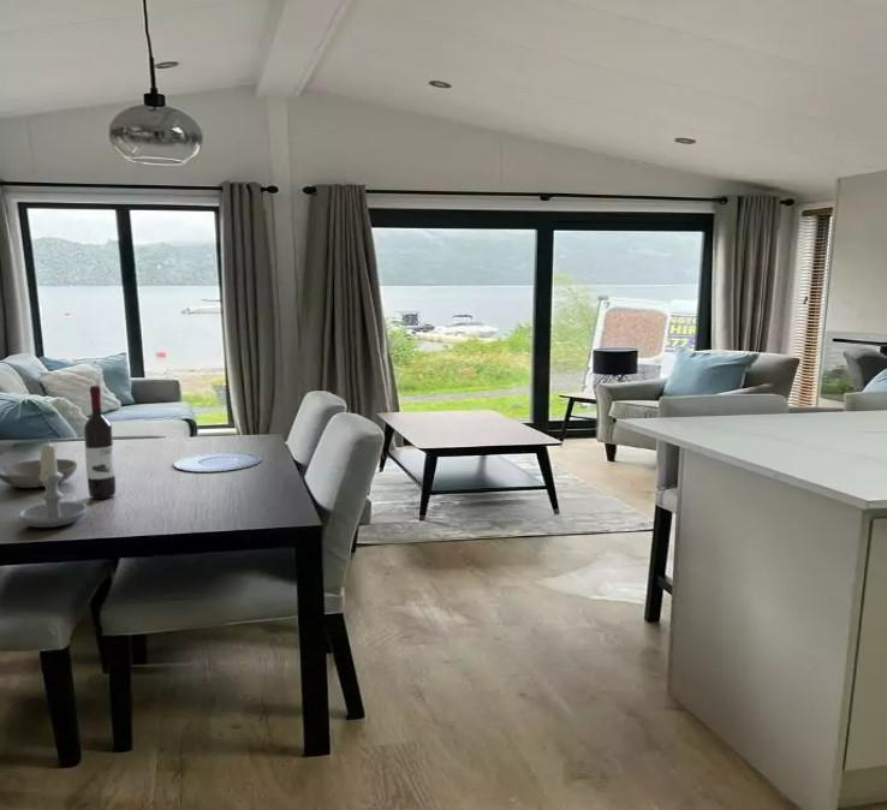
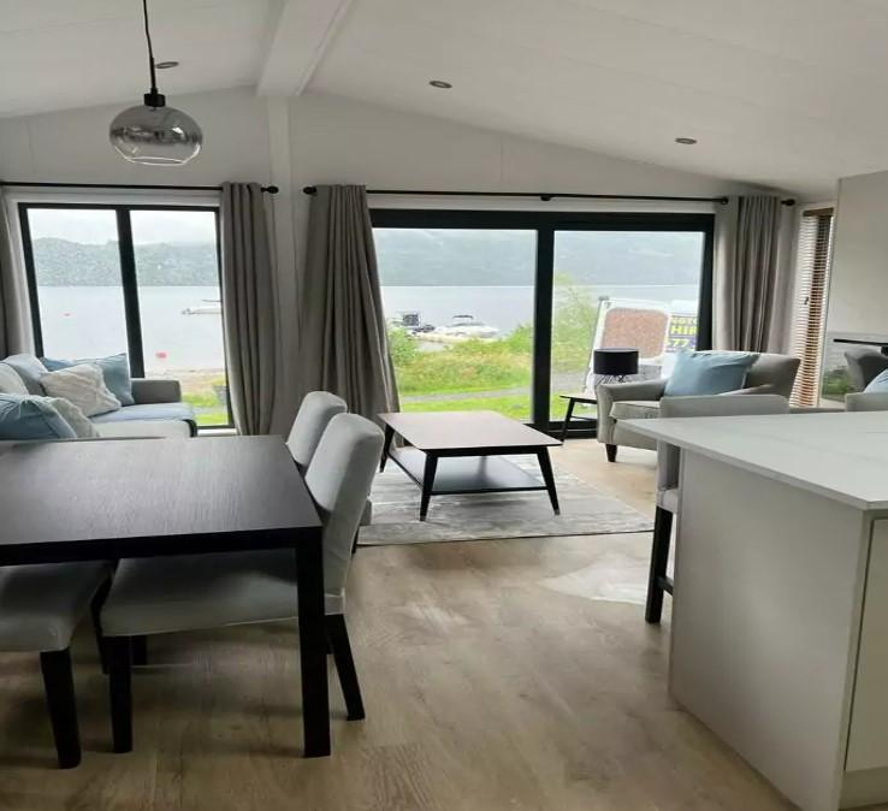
- plate [173,451,262,474]
- wine bottle [83,385,117,500]
- candle [18,439,88,529]
- bowl [0,458,78,489]
